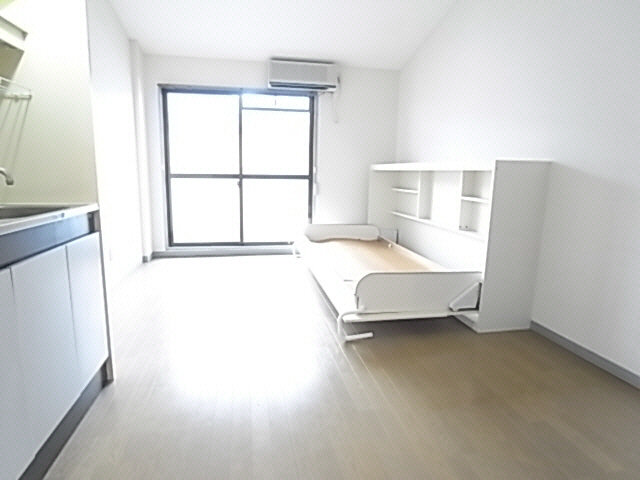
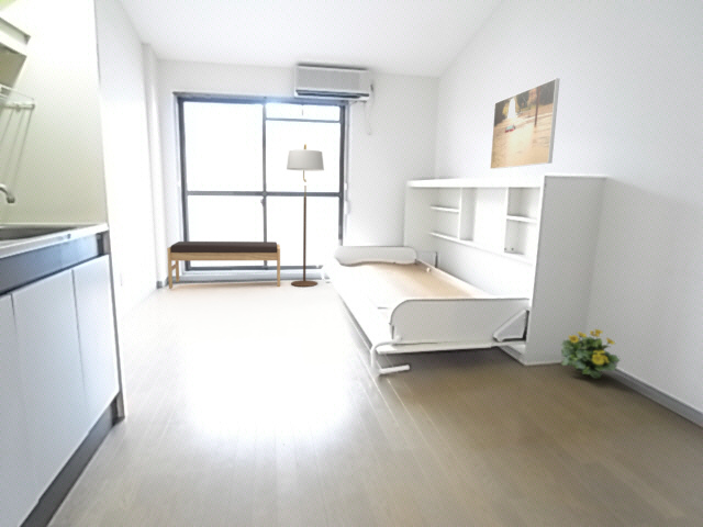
+ floor lamp [286,143,325,288]
+ flowering plant [559,328,622,380]
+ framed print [489,77,560,170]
+ bench [166,240,281,290]
